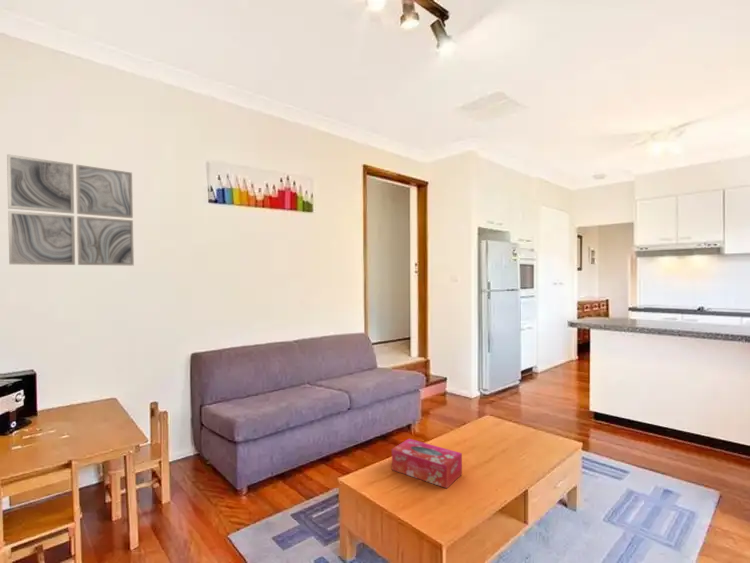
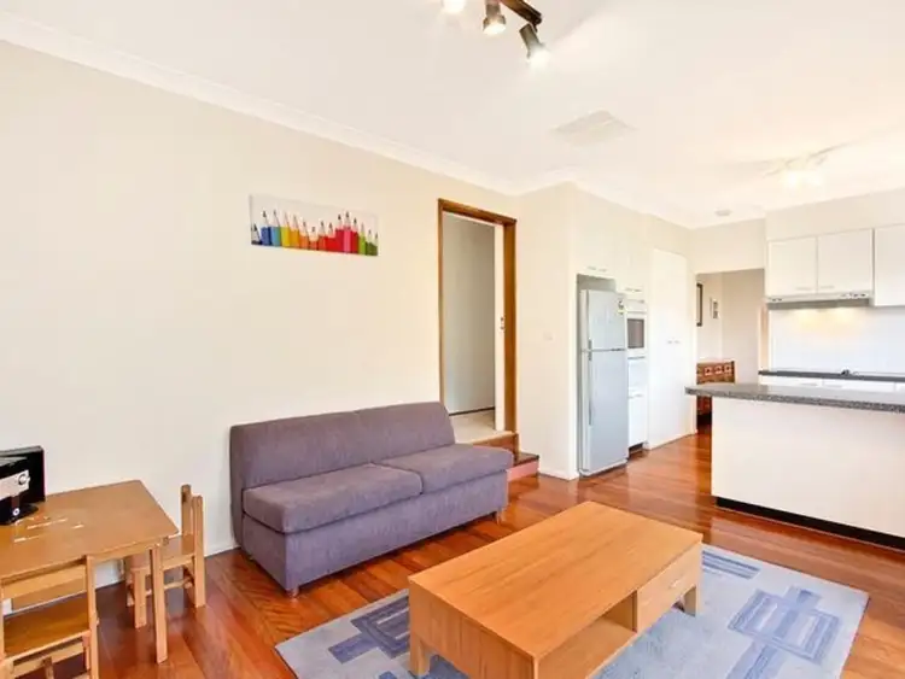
- tissue box [391,438,463,489]
- wall art [6,153,135,267]
